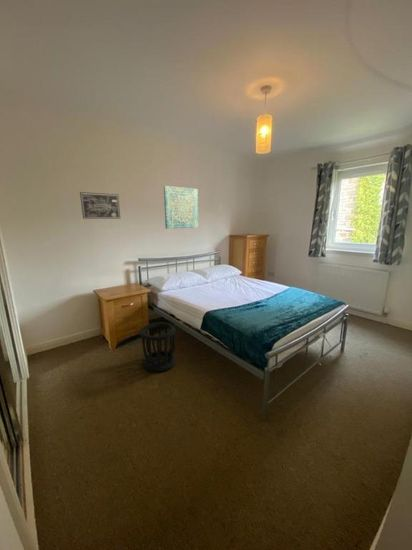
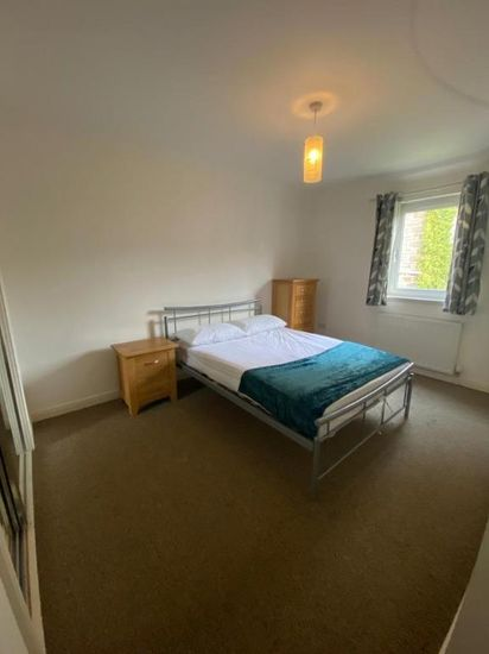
- wall art [79,191,121,220]
- wastebasket [138,321,177,373]
- wall art [163,185,199,230]
